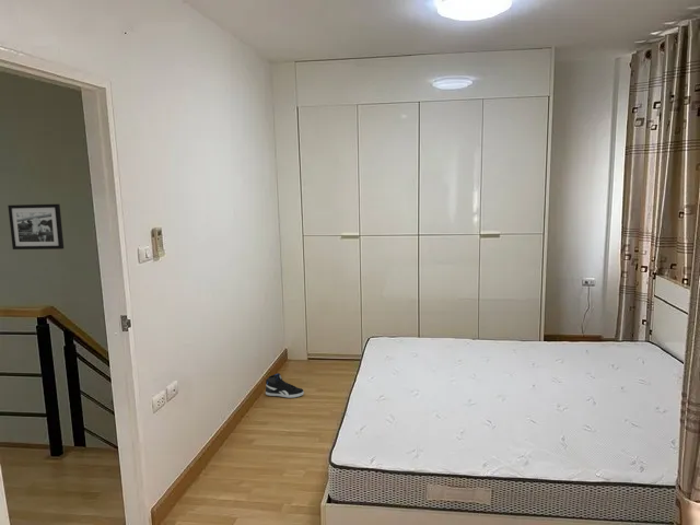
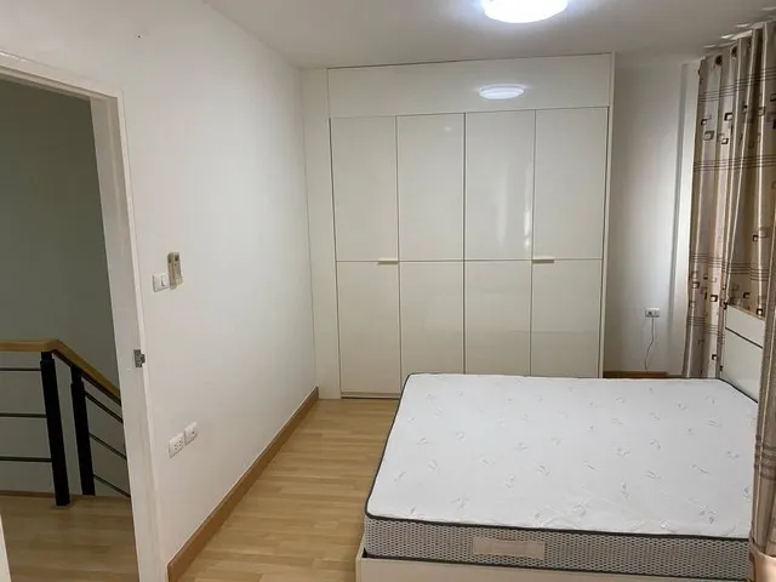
- picture frame [7,203,65,250]
- sneaker [265,372,305,399]
